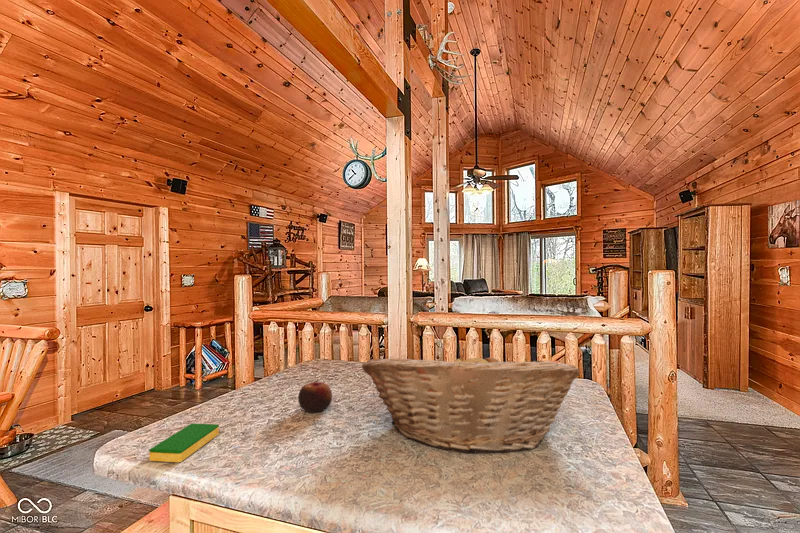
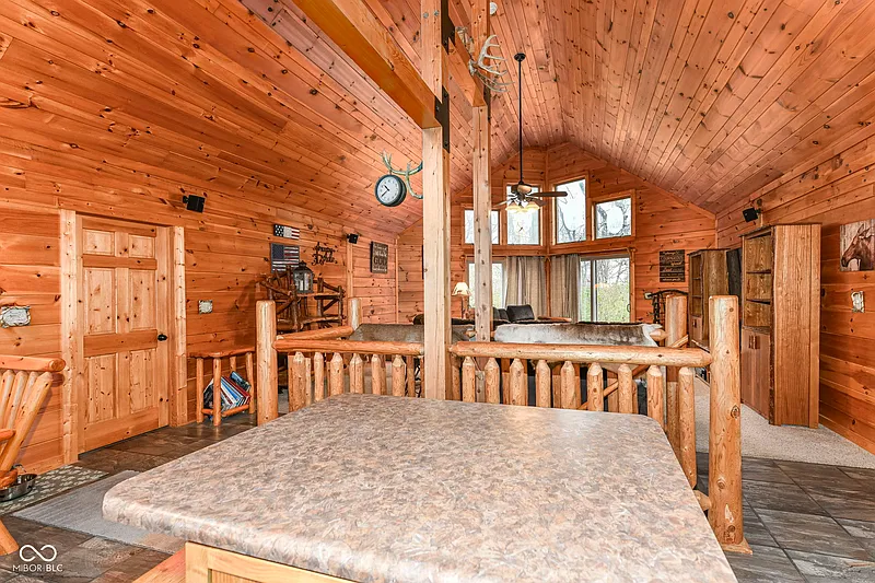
- dish sponge [148,422,220,463]
- fruit basket [361,347,580,454]
- apple [297,379,333,413]
